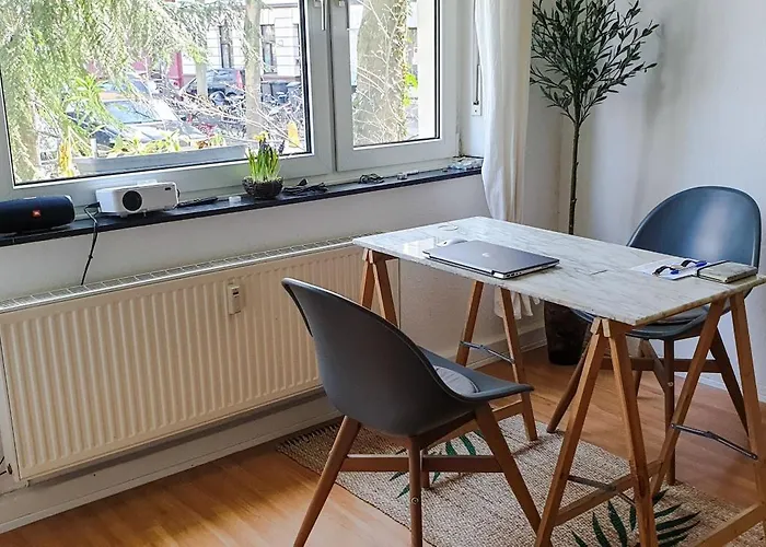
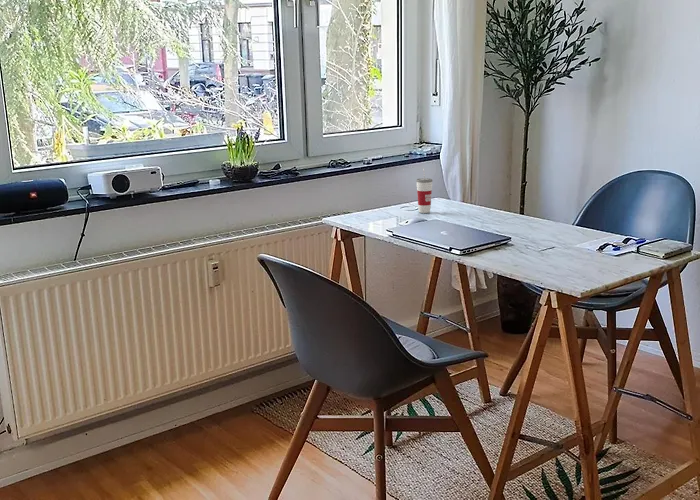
+ cup [415,167,434,214]
